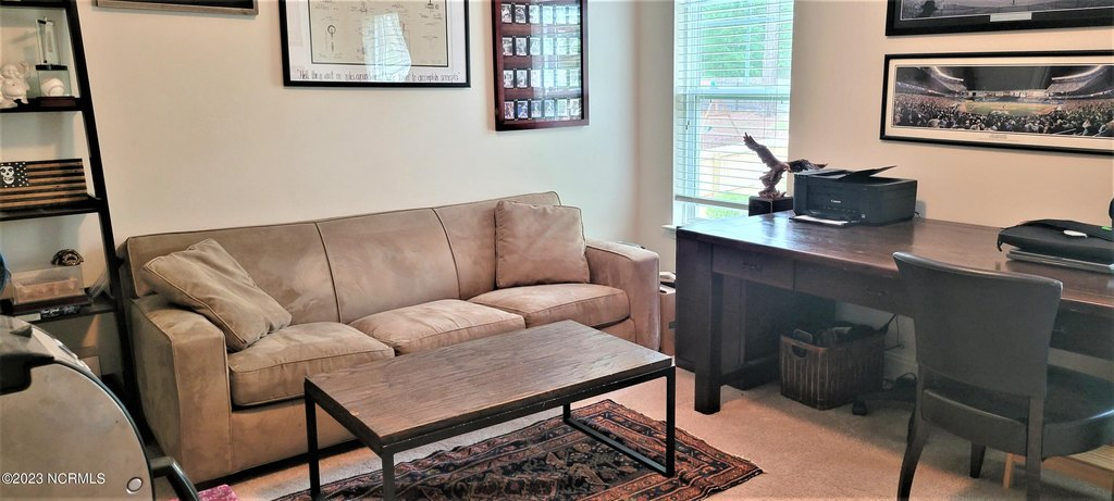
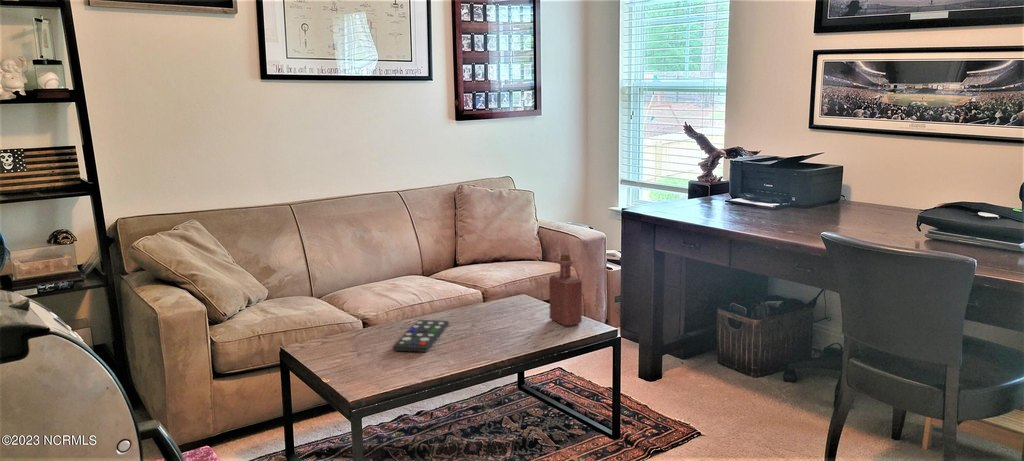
+ remote control [392,319,450,353]
+ bottle [548,253,583,327]
